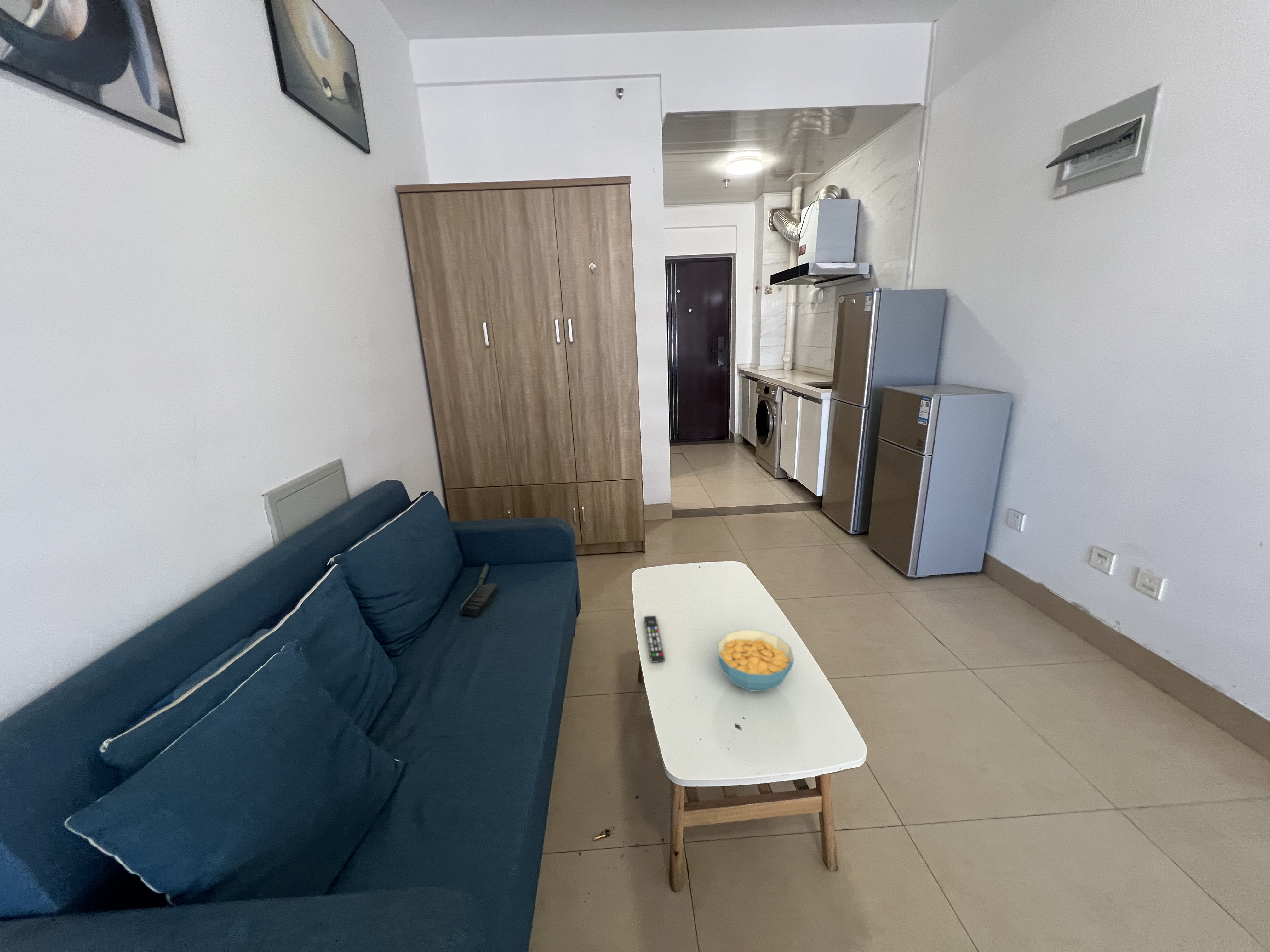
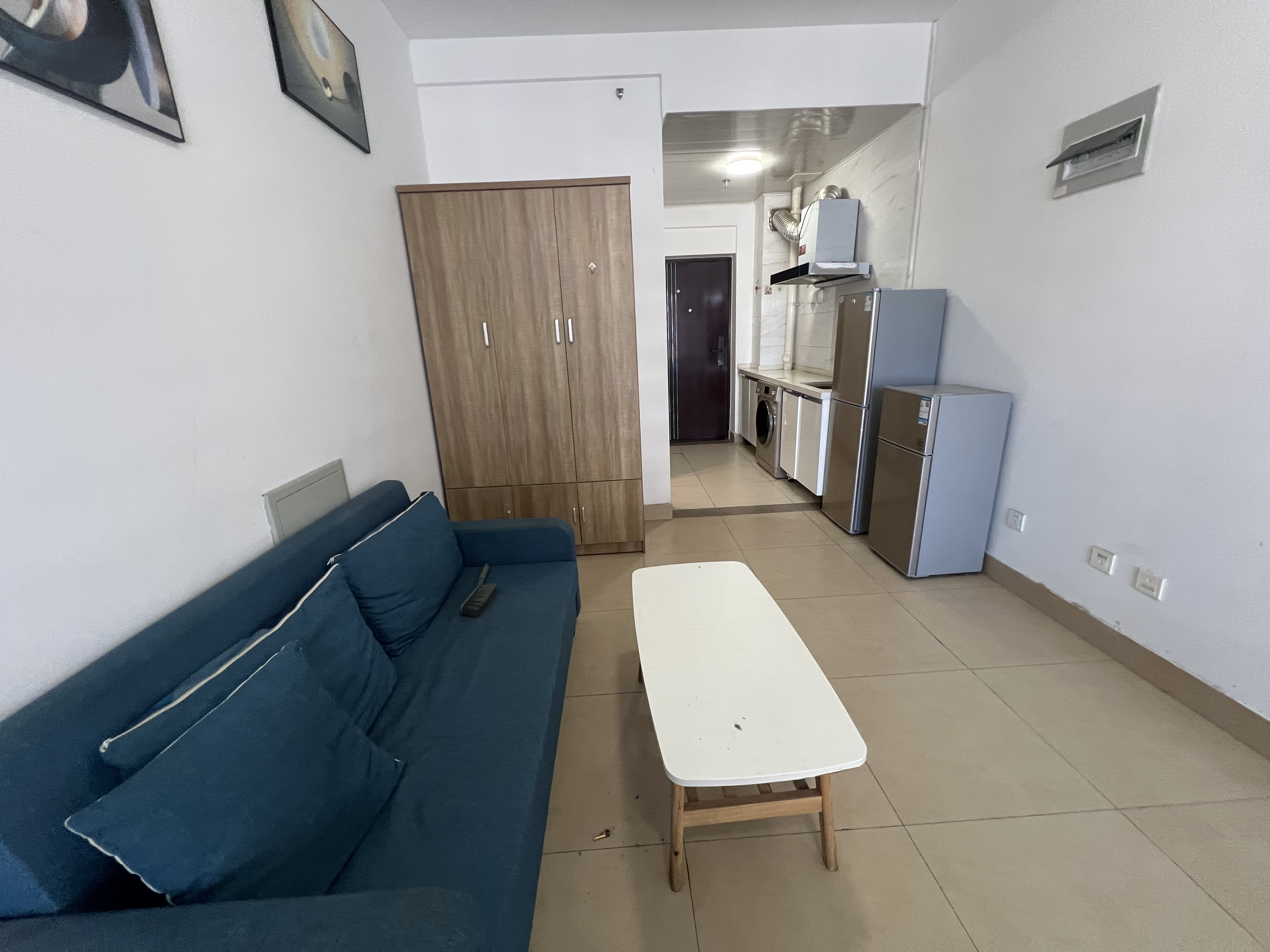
- cereal bowl [717,629,794,692]
- remote control [644,615,665,663]
